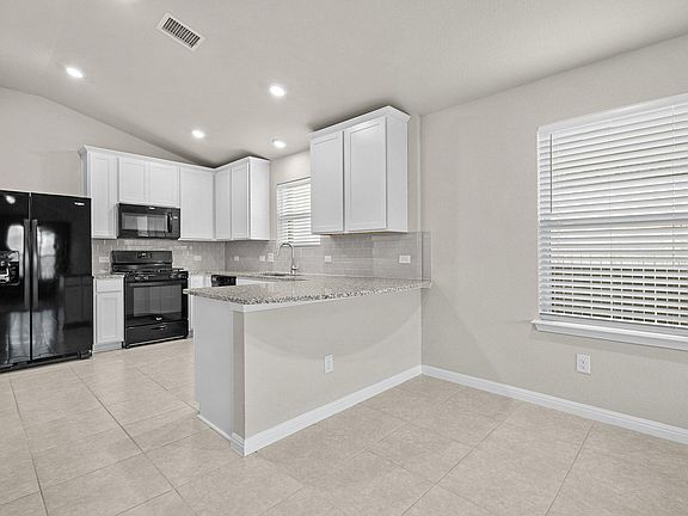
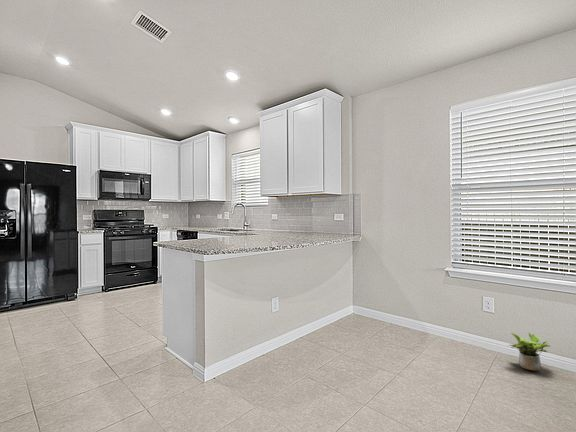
+ potted plant [508,331,551,372]
